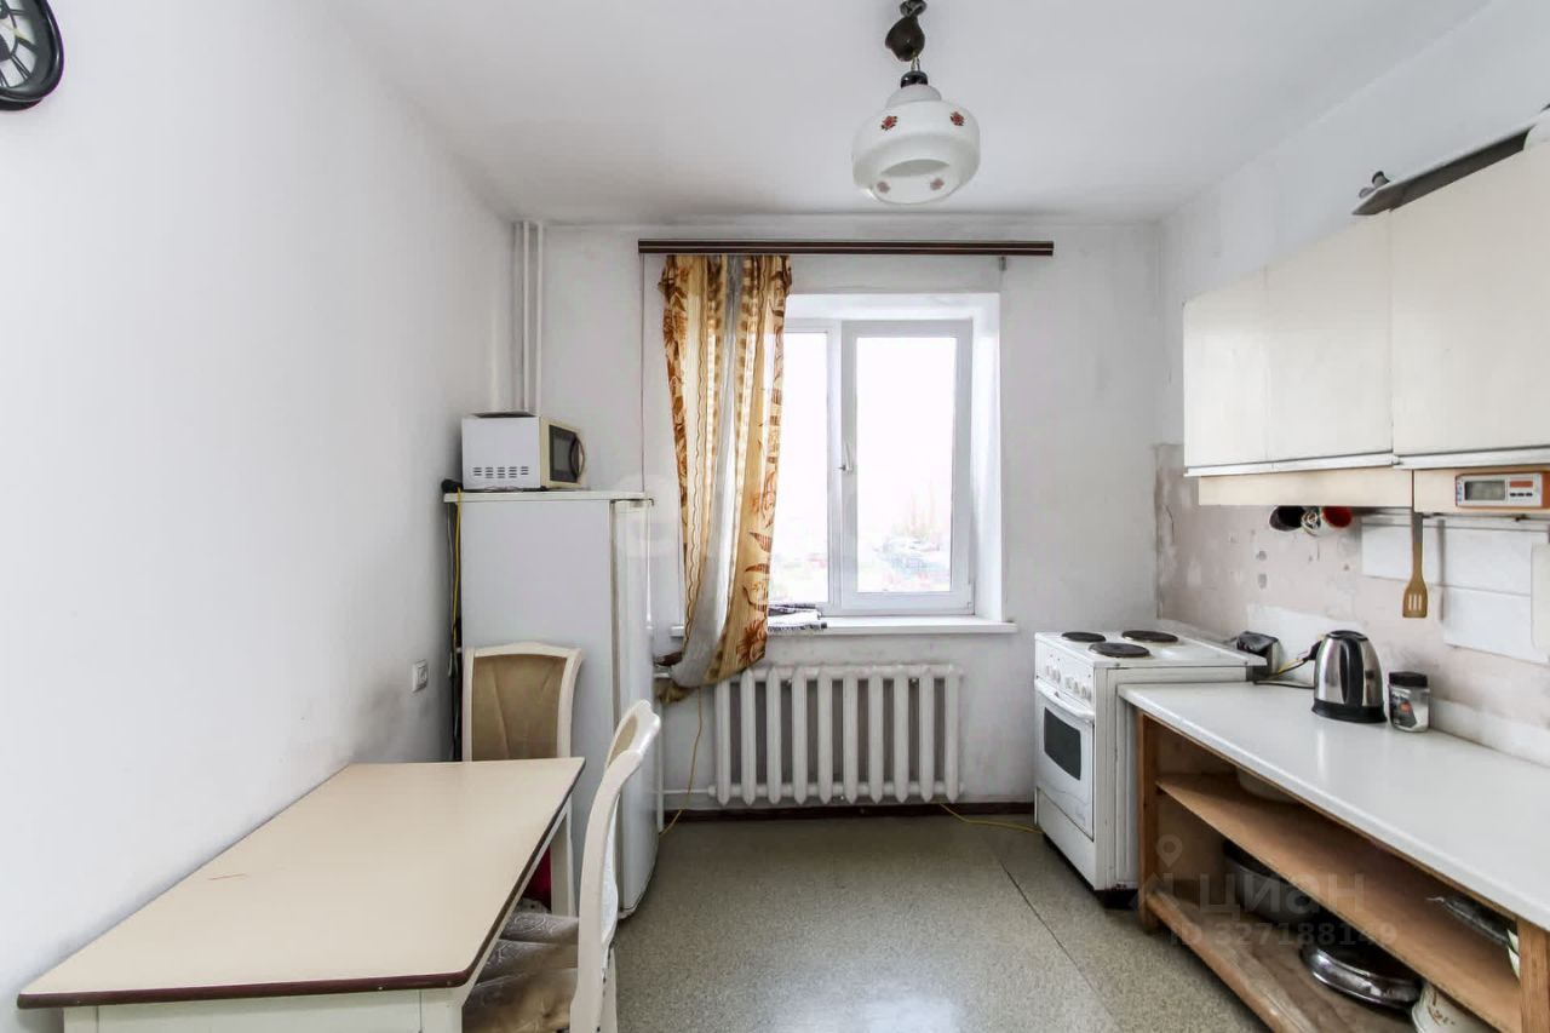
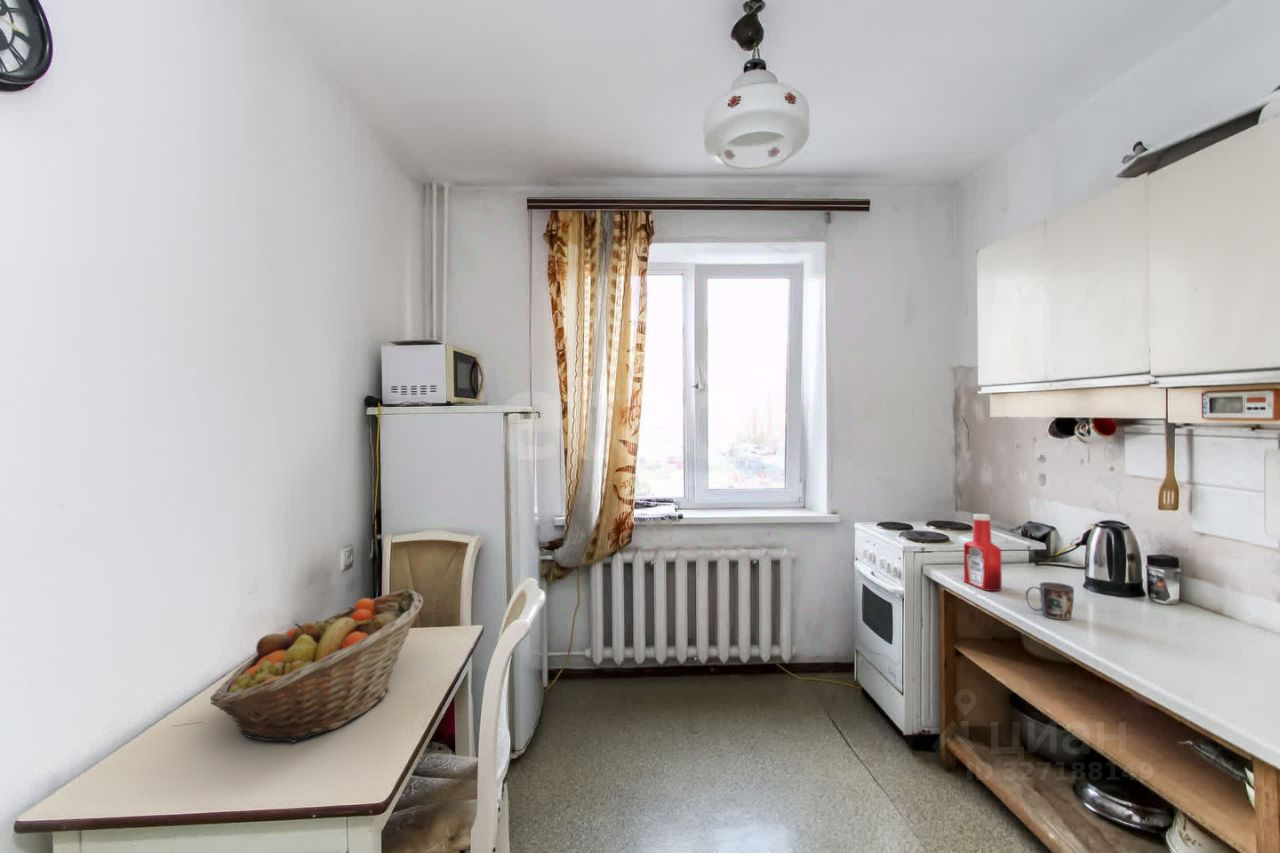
+ soap bottle [963,513,1003,592]
+ mug [1025,581,1075,621]
+ fruit basket [209,588,424,744]
